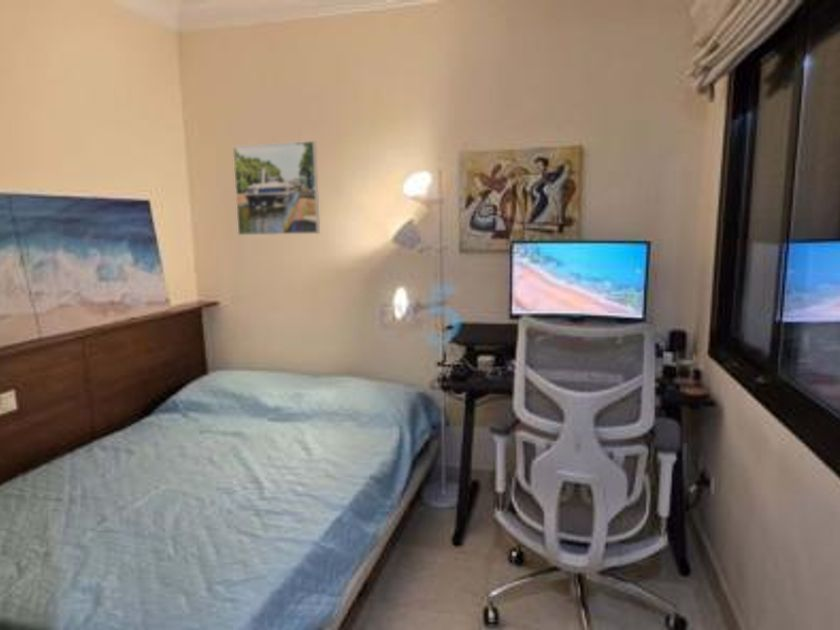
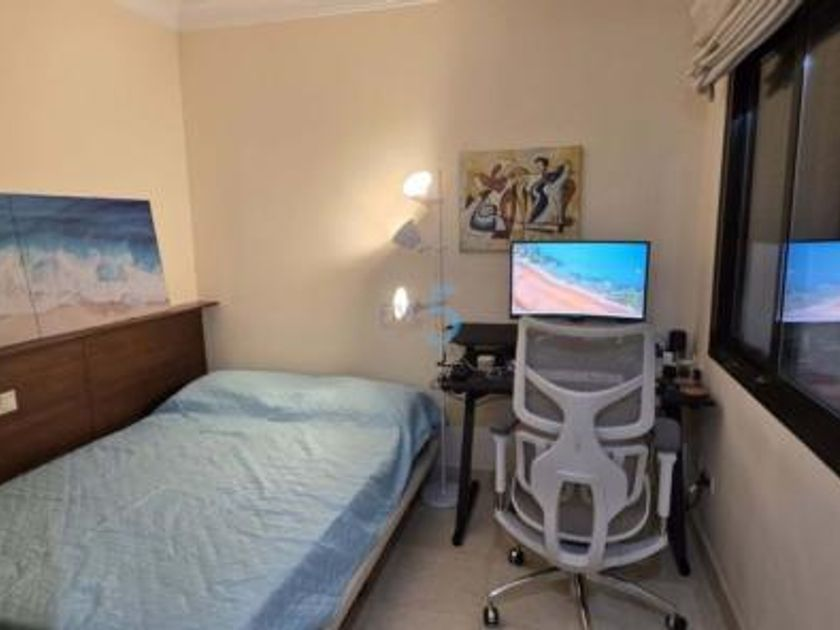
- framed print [232,140,321,236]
